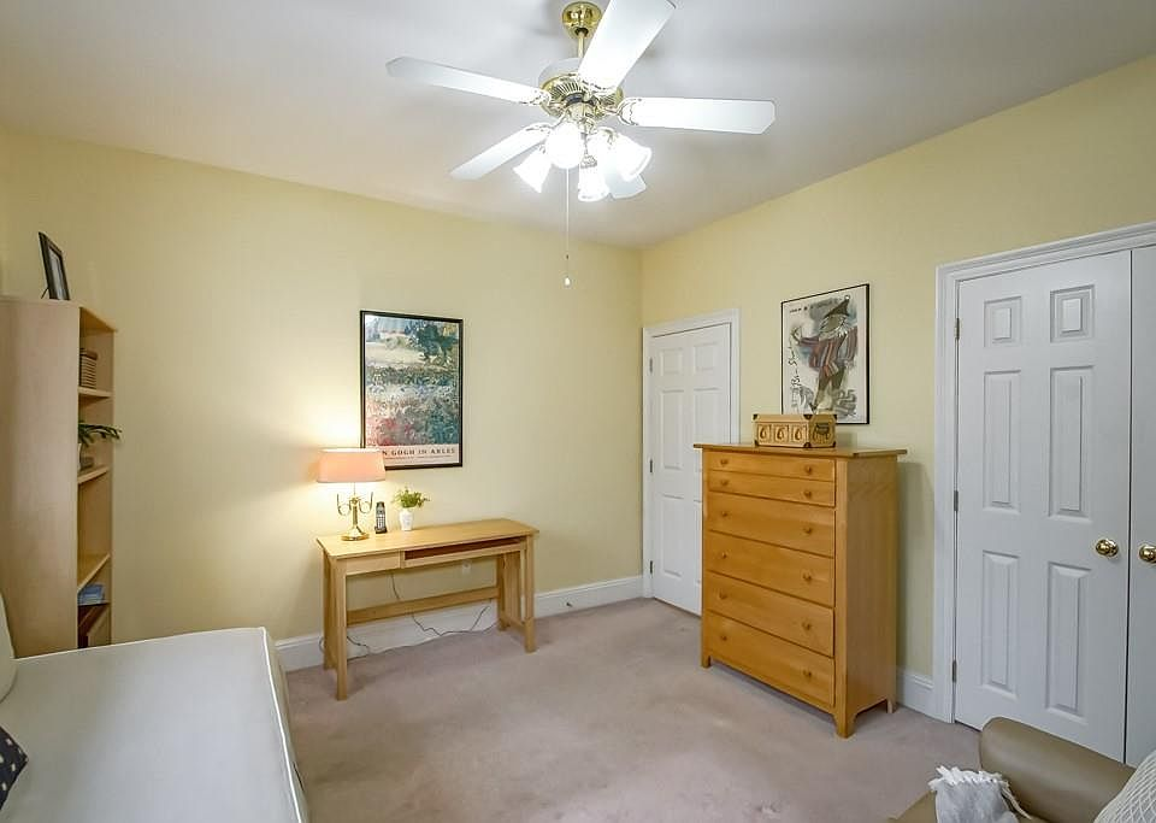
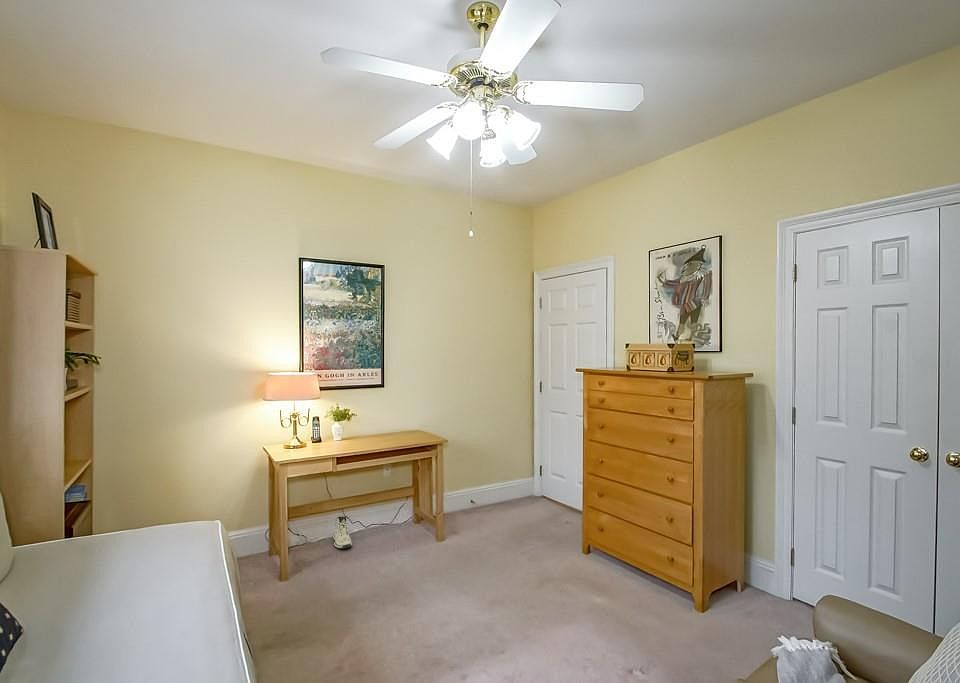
+ sneaker [332,515,353,550]
